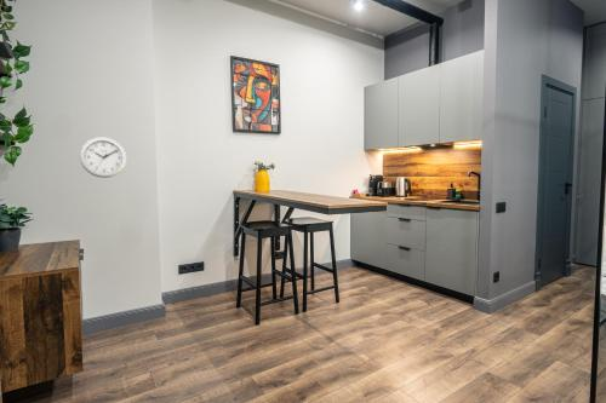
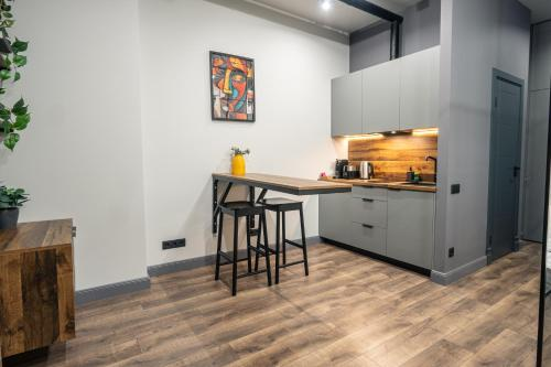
- wall clock [79,136,127,179]
